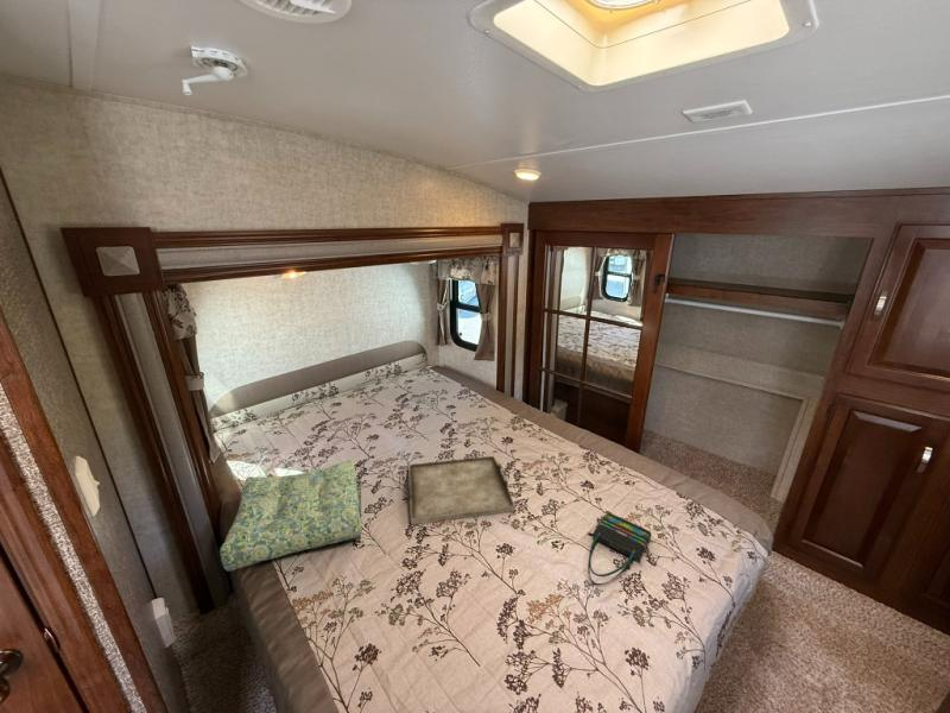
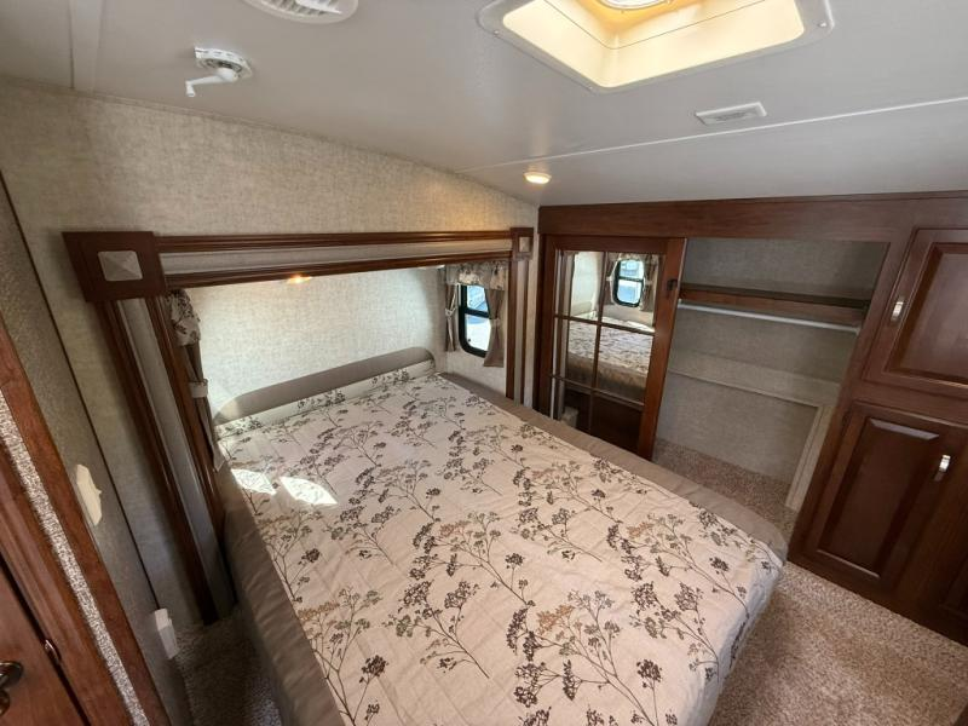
- seat cushion [218,459,362,573]
- serving tray [407,455,517,526]
- tote bag [587,512,652,586]
